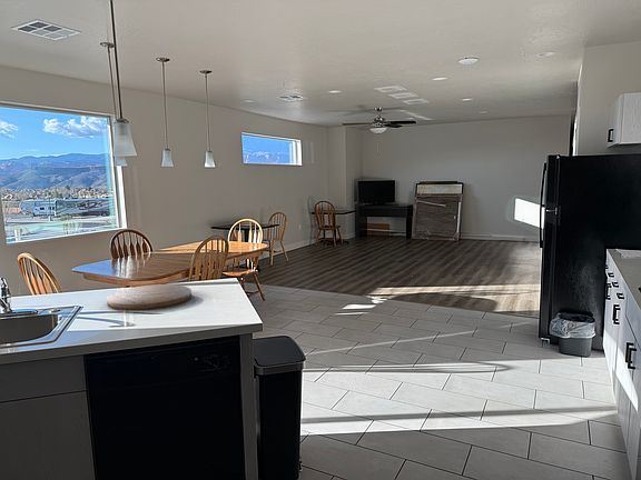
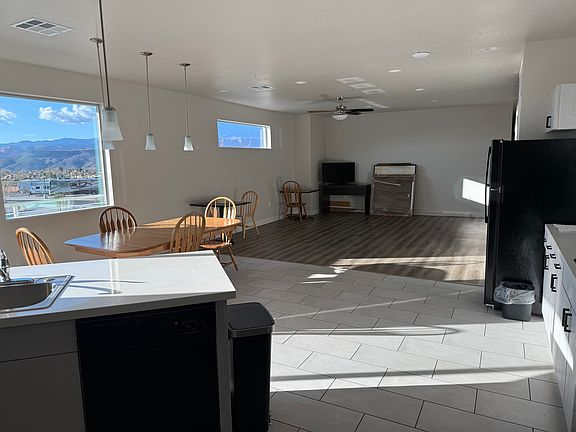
- cutting board [106,283,193,311]
